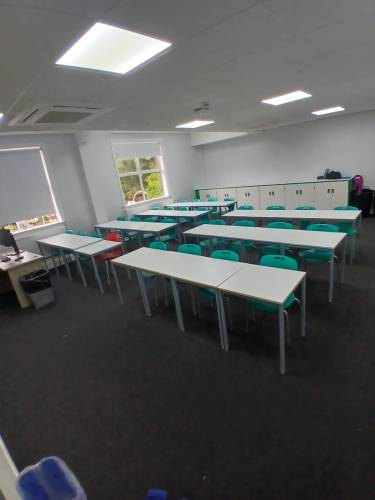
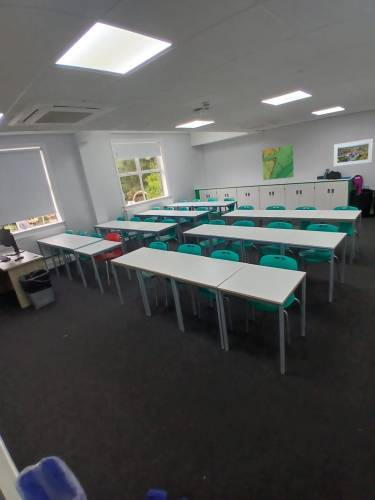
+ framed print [333,138,374,167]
+ map [261,144,294,181]
